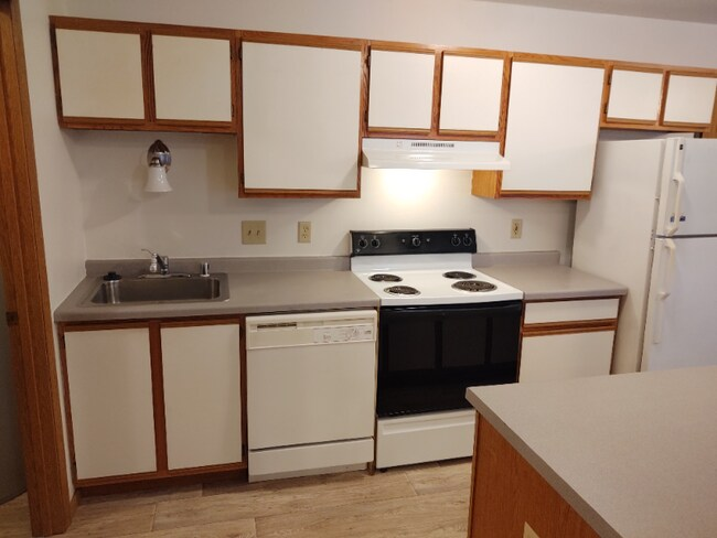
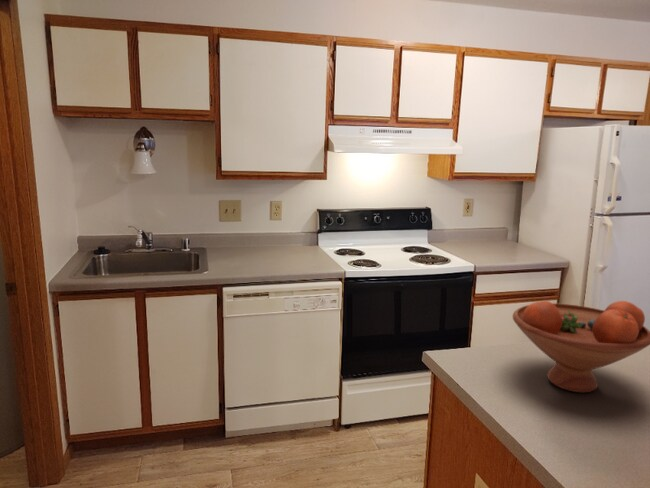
+ fruit bowl [512,300,650,393]
